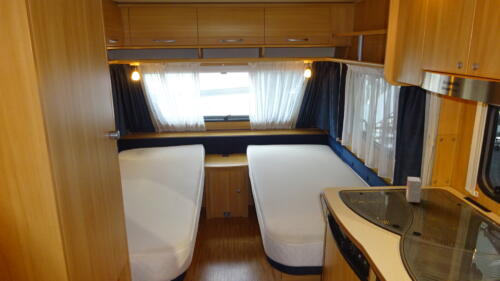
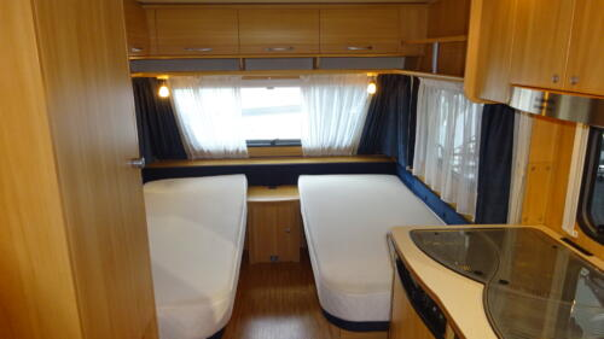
- small box [405,176,423,204]
